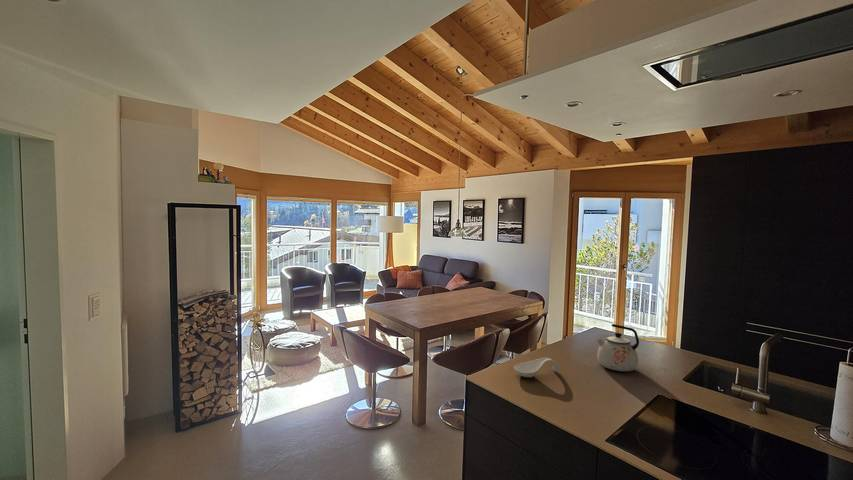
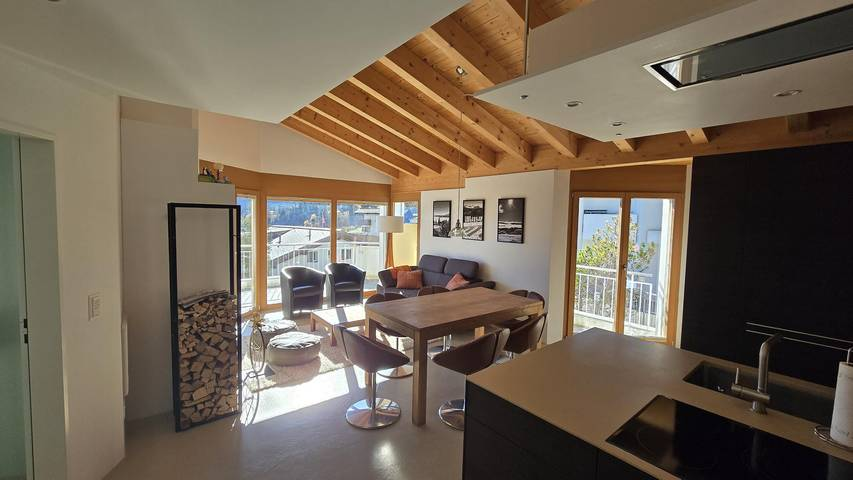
- kettle [596,323,640,372]
- spoon rest [513,356,560,378]
